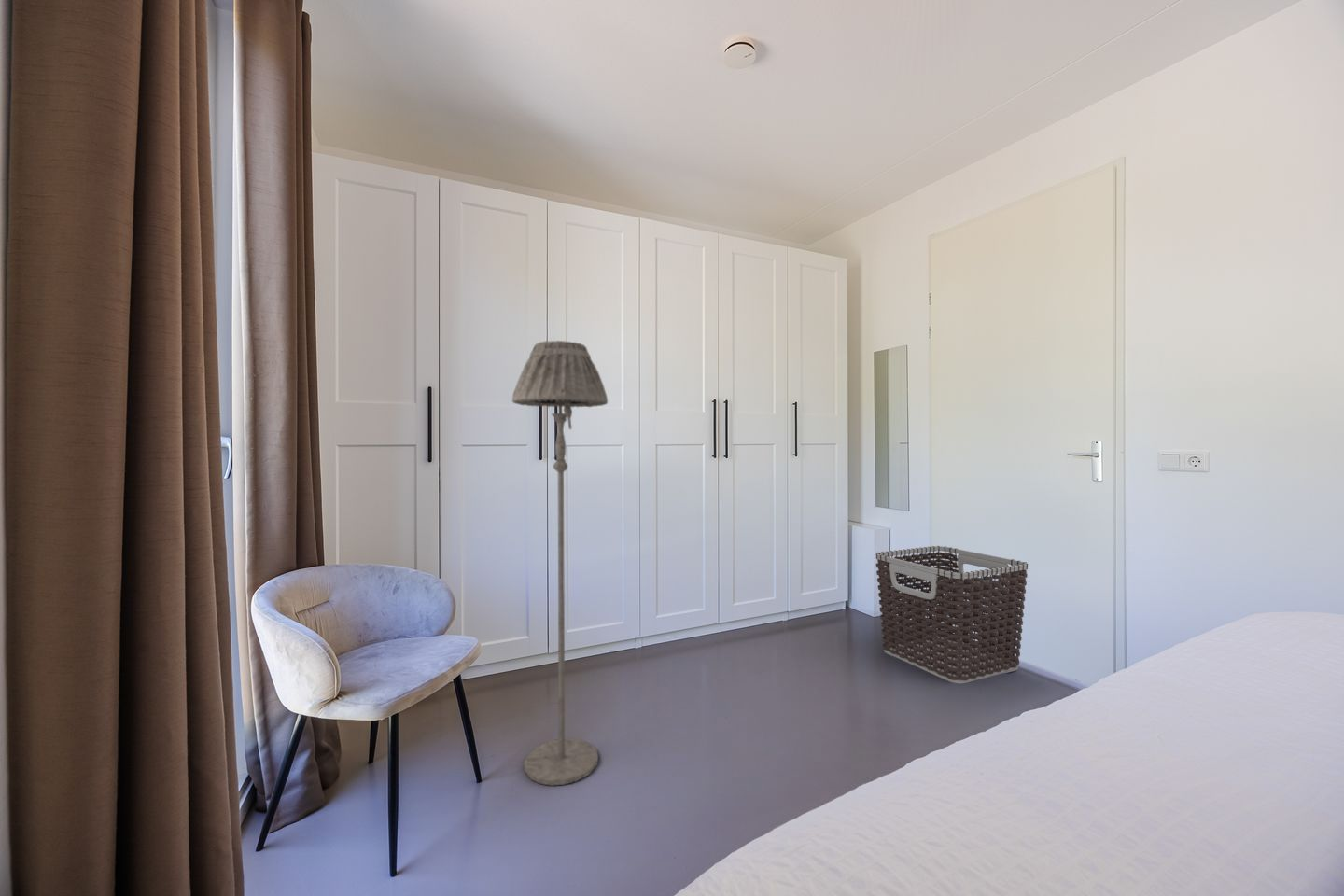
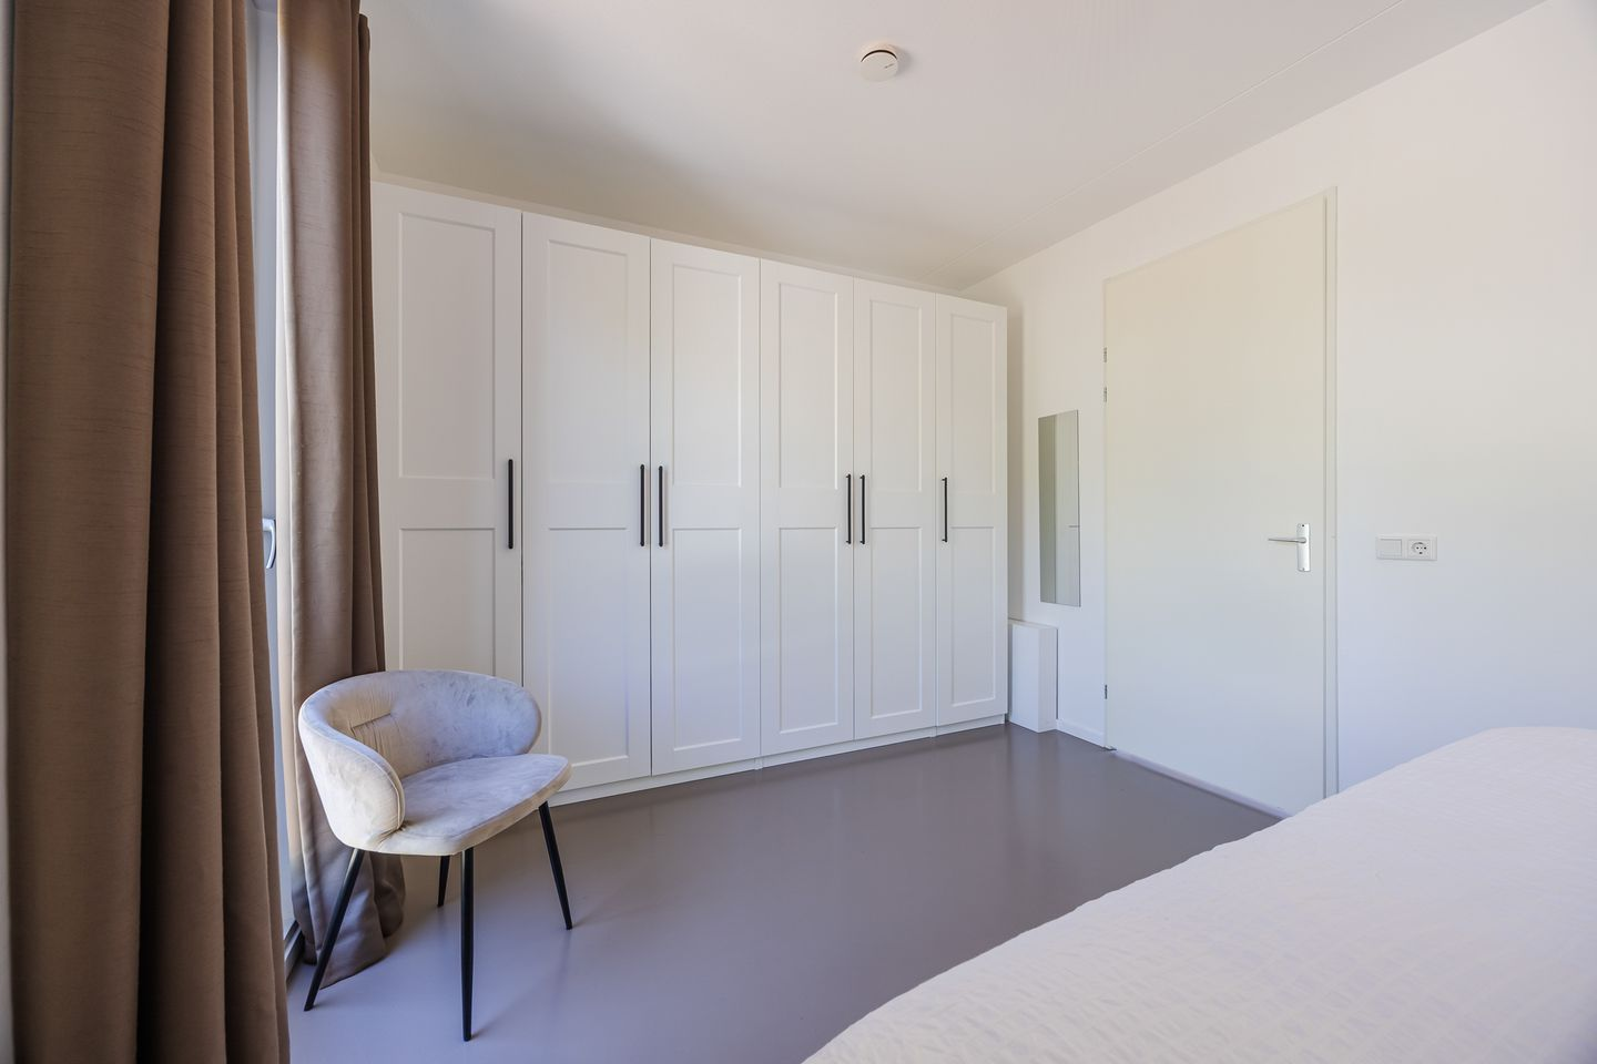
- clothes hamper [875,545,1029,684]
- floor lamp [511,340,609,787]
